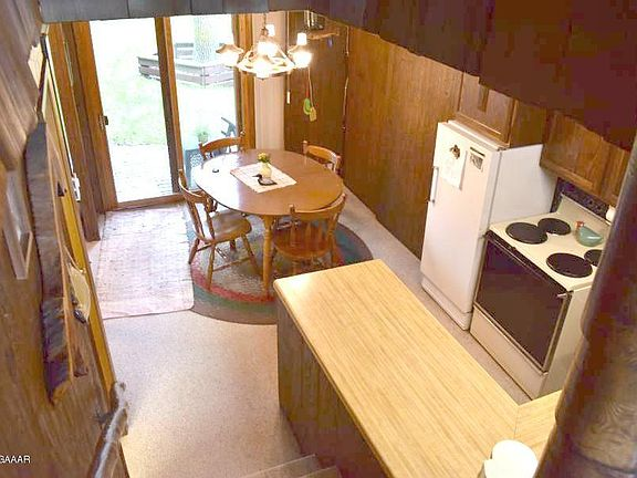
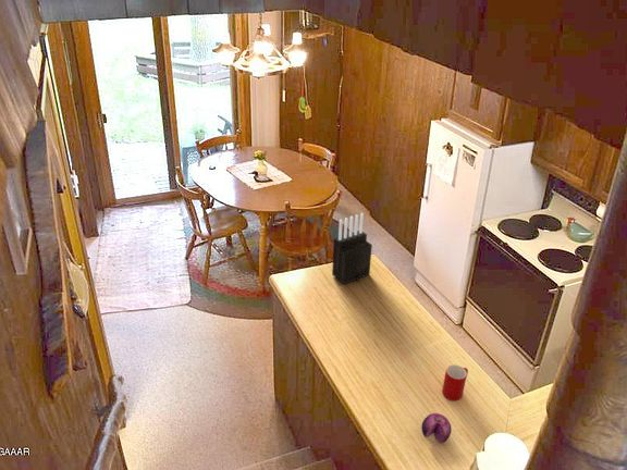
+ fruit [420,412,453,444]
+ cup [441,364,469,401]
+ knife block [331,212,373,285]
